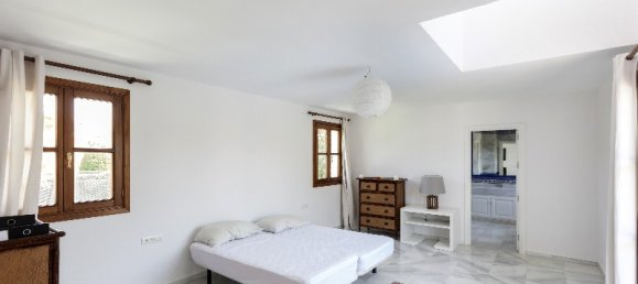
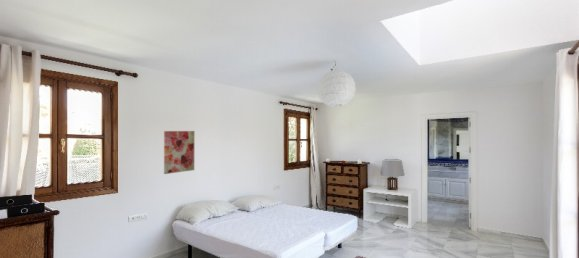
+ wall art [163,130,195,175]
